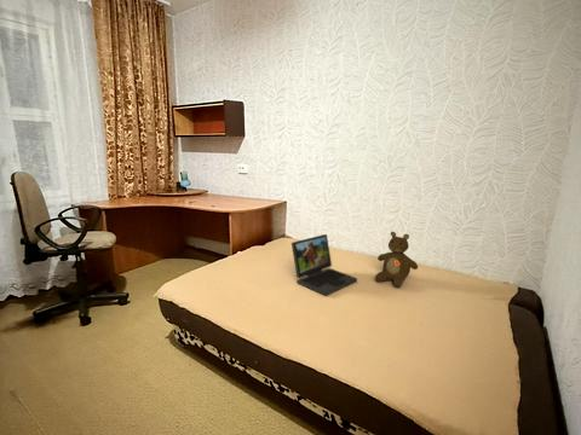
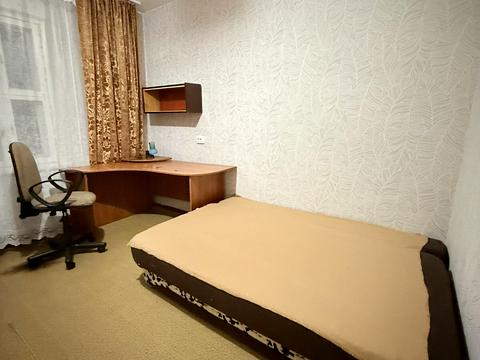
- laptop [290,233,358,297]
- teddy bear [374,231,419,289]
